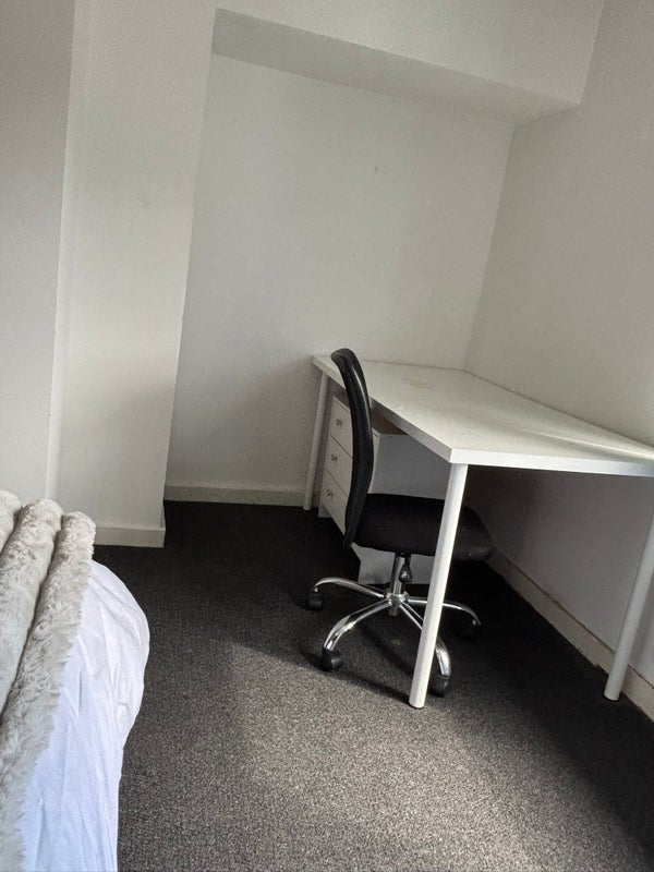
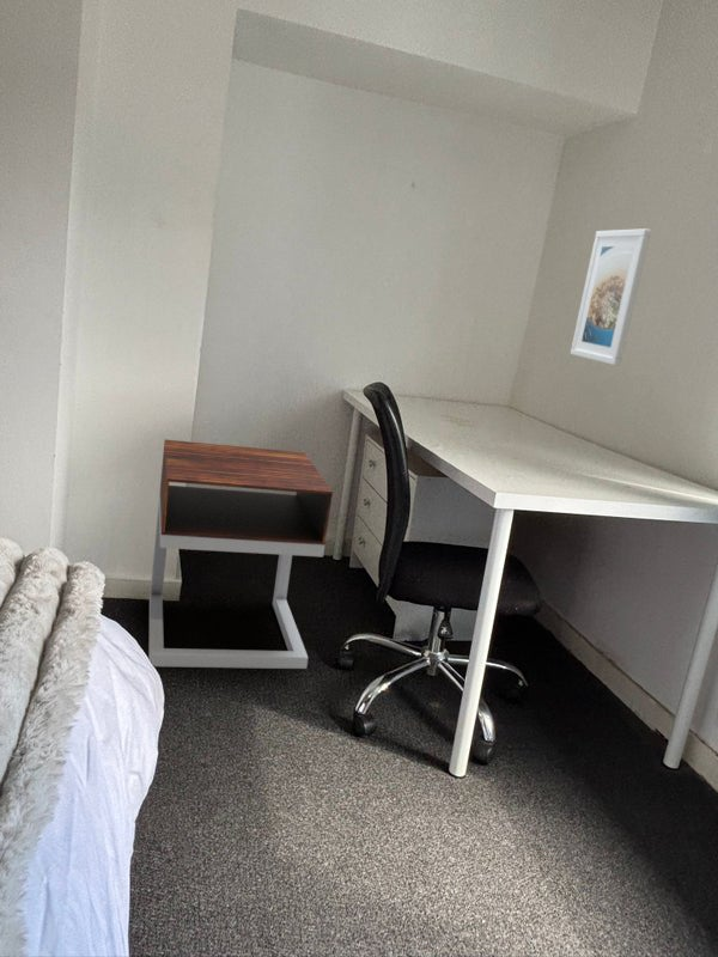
+ nightstand [147,439,334,670]
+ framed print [570,227,652,367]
